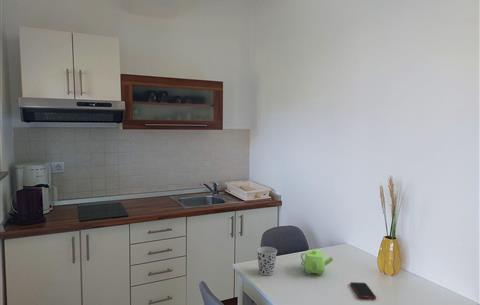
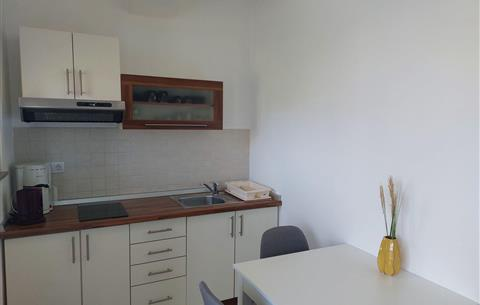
- teapot [300,248,334,276]
- cup [256,246,278,276]
- cell phone [349,281,377,300]
